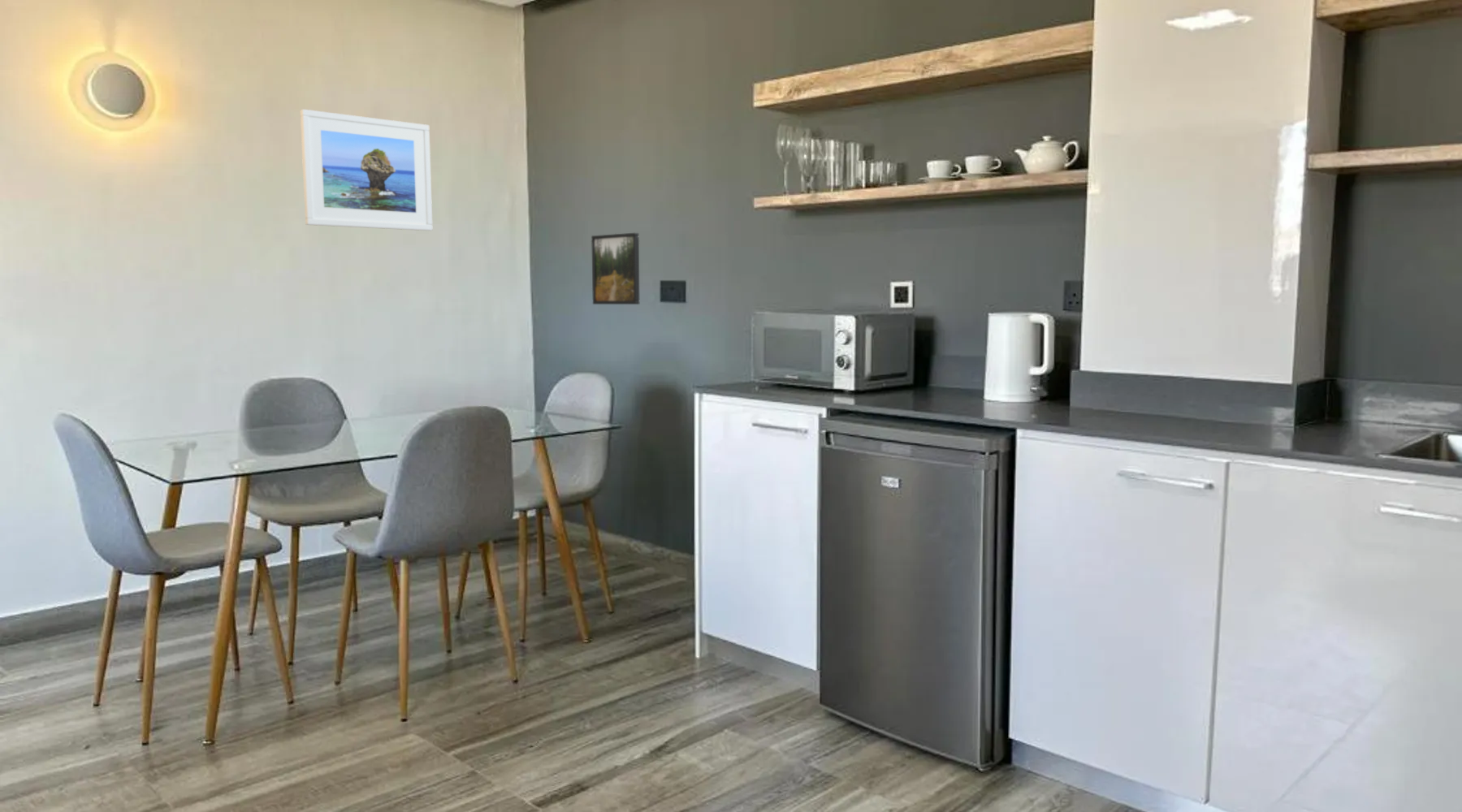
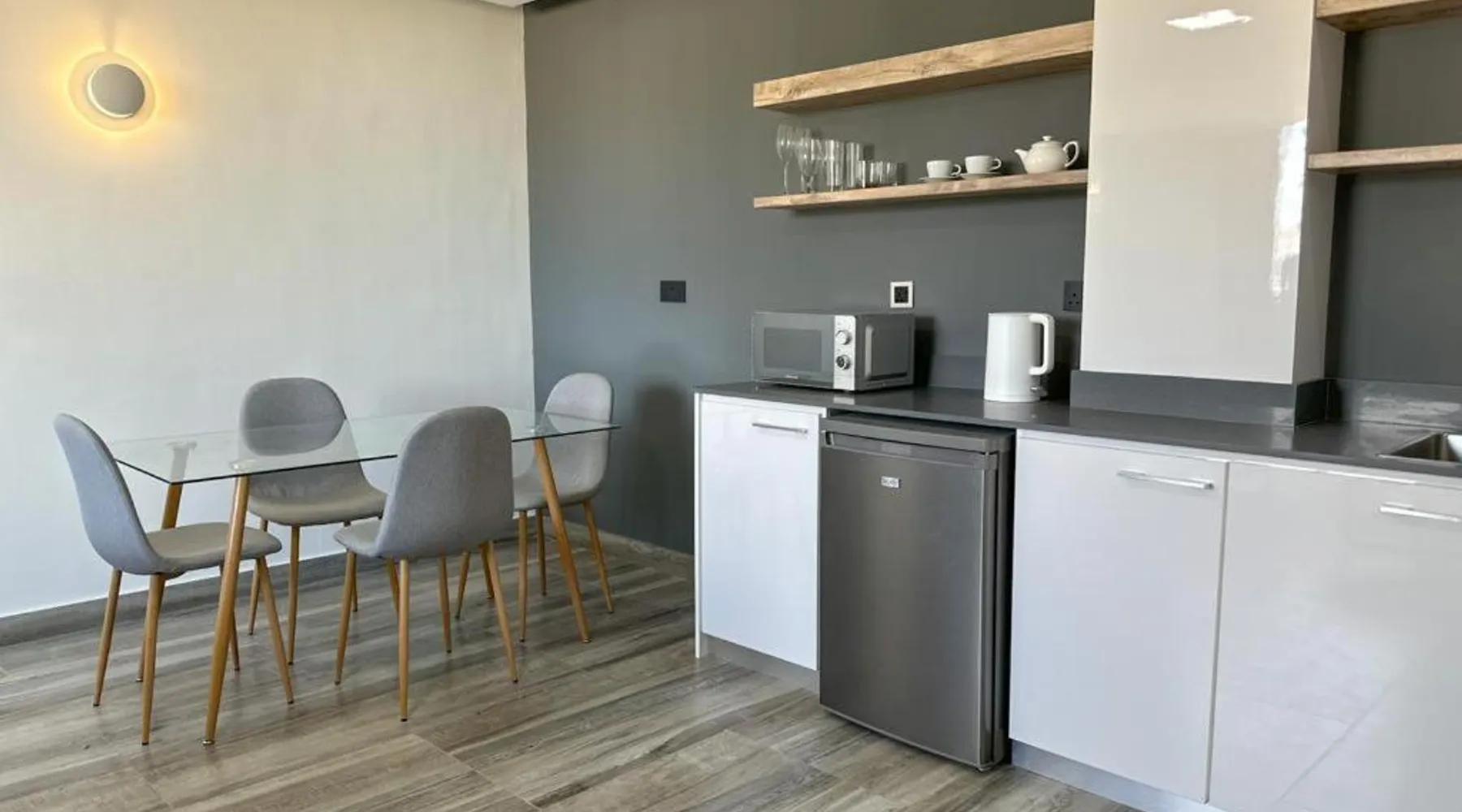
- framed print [300,109,434,231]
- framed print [590,232,640,305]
